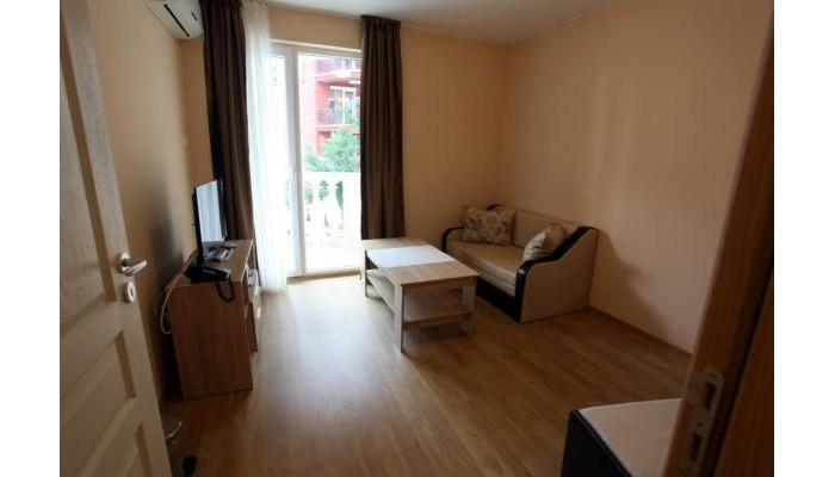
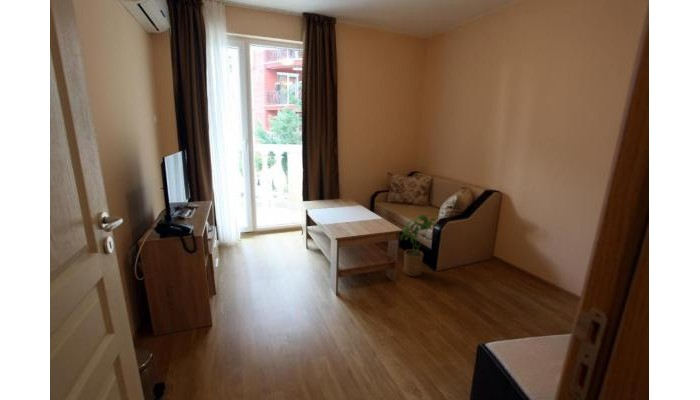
+ house plant [399,214,441,277]
